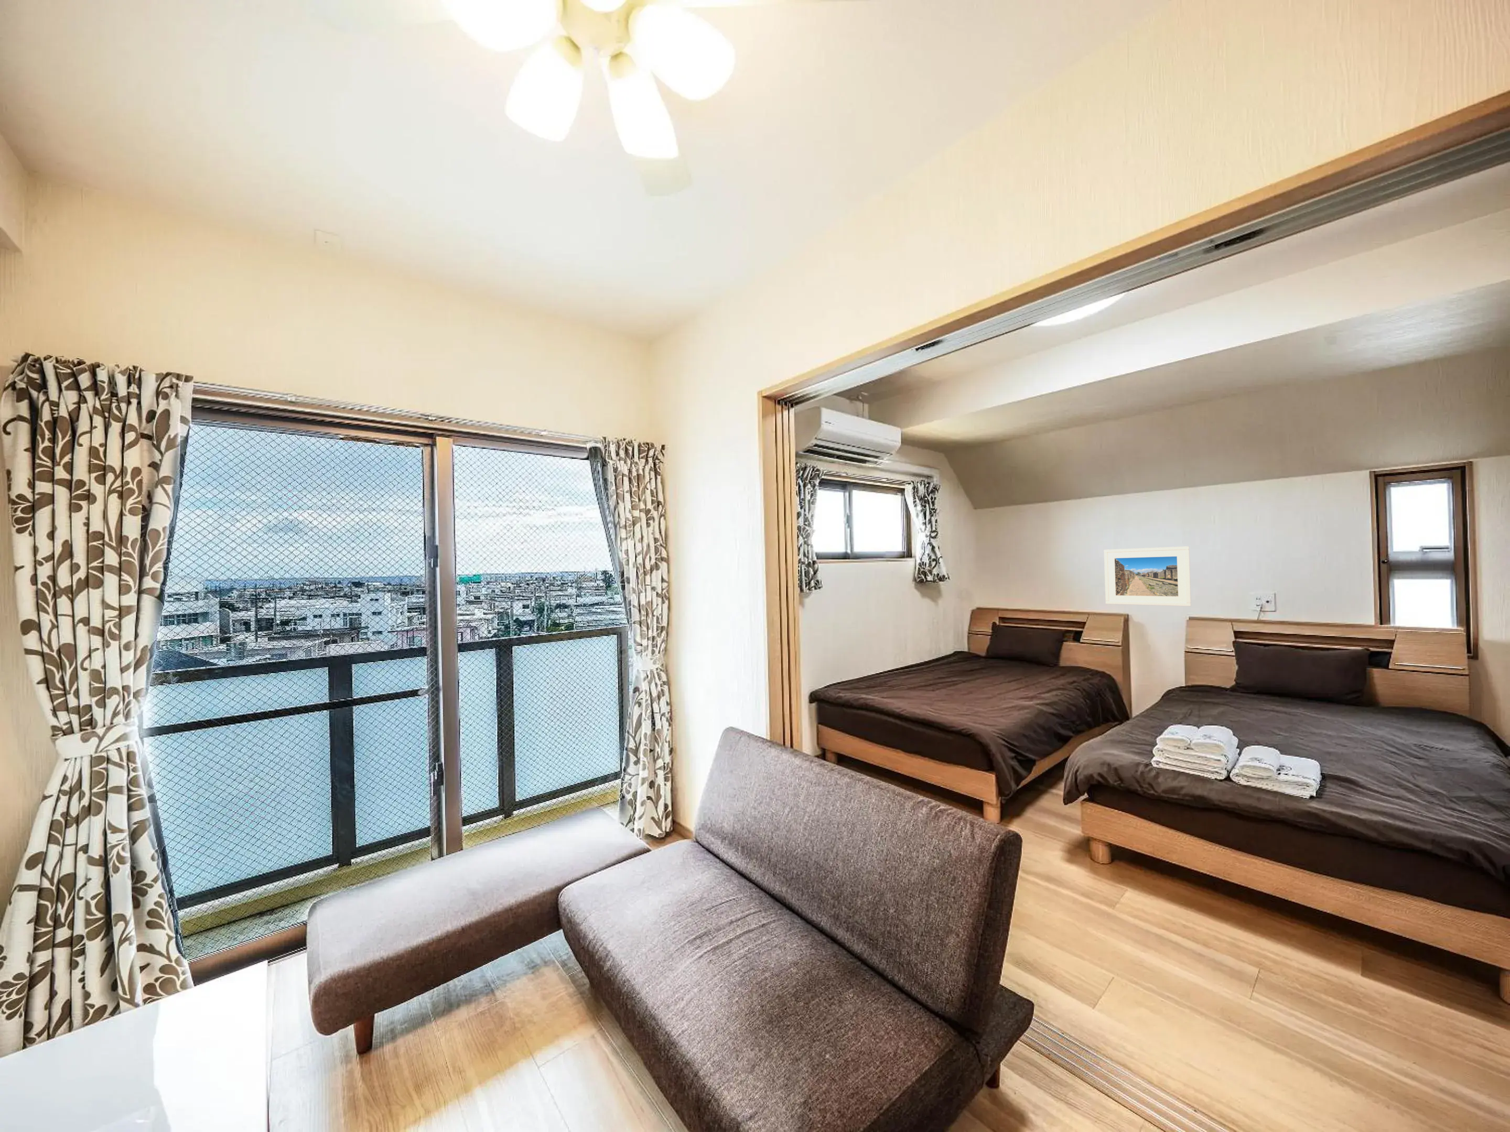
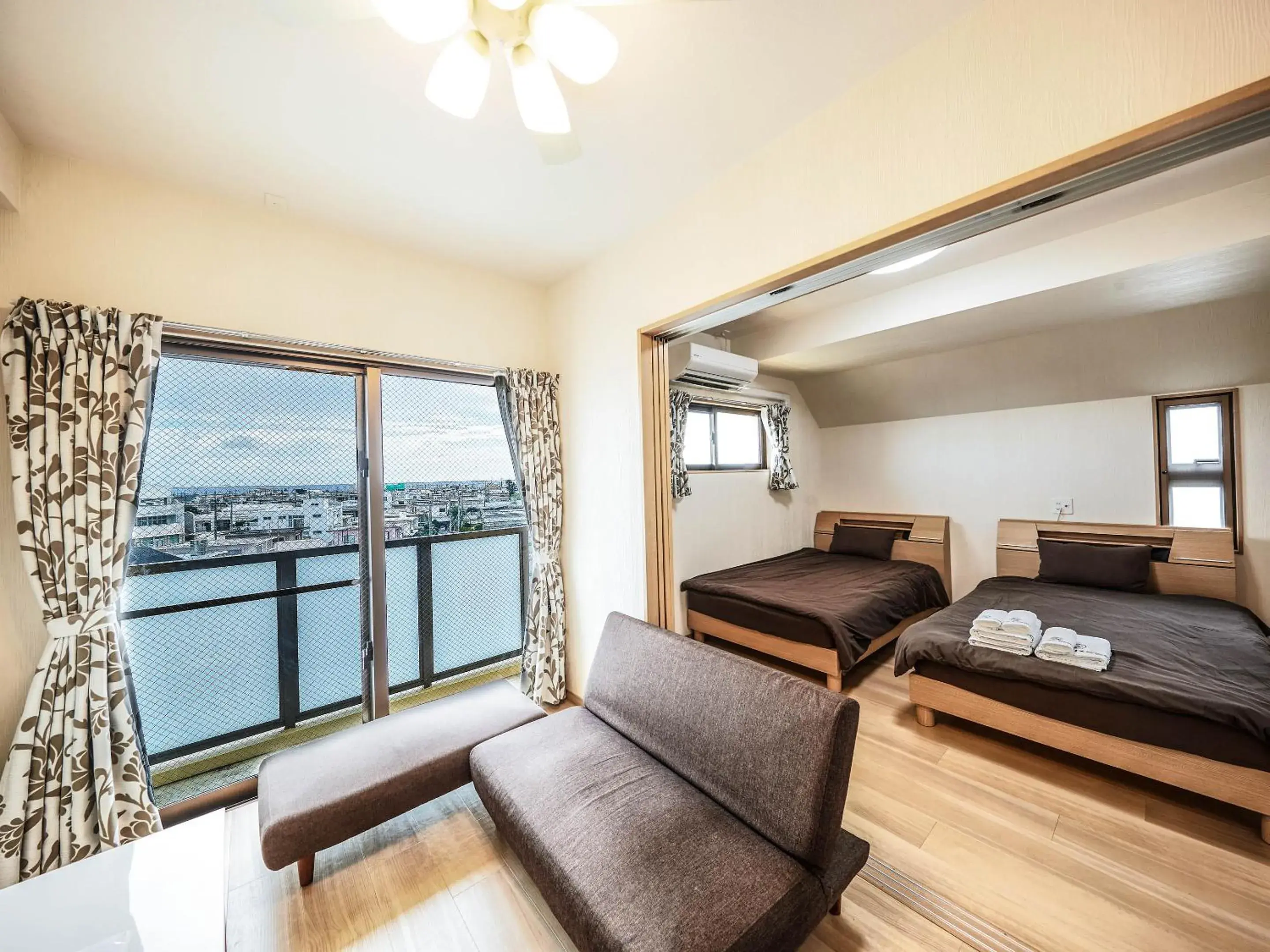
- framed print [1103,546,1191,606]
